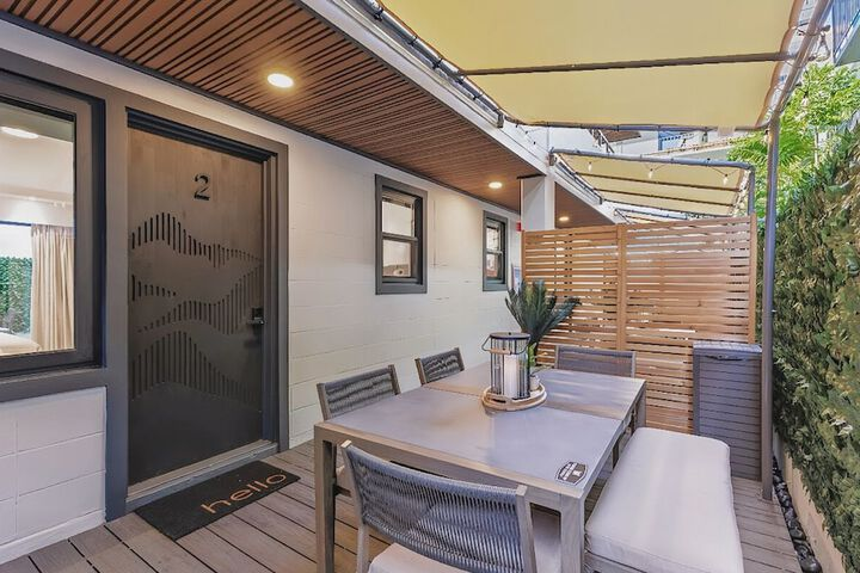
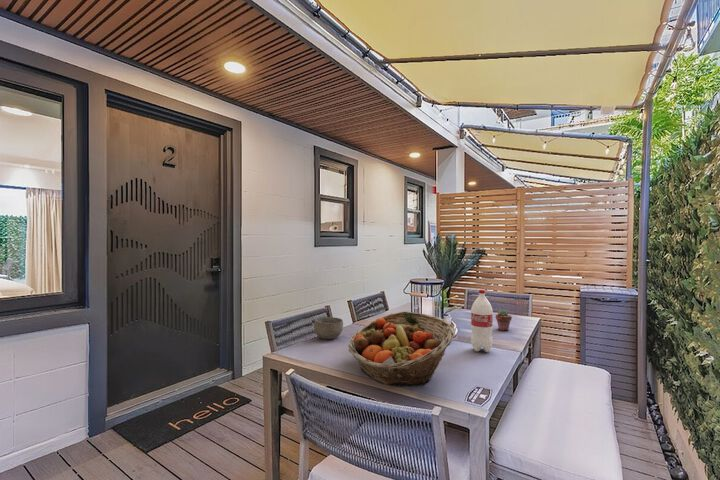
+ fruit basket [347,311,456,387]
+ bottle [470,289,494,353]
+ potted succulent [495,308,513,332]
+ bowl [313,316,344,340]
